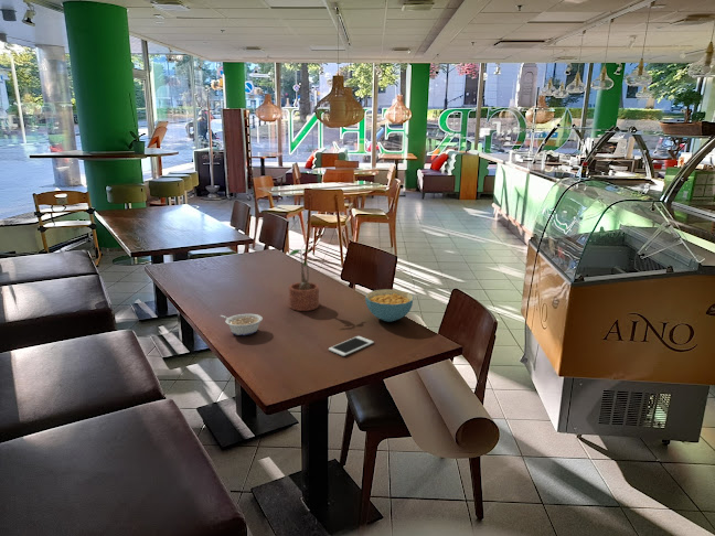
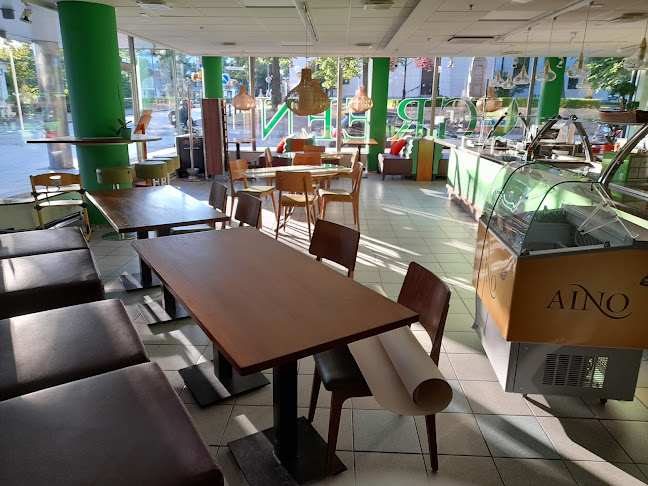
- potted plant [287,248,320,312]
- legume [218,312,264,336]
- cereal bowl [364,288,415,323]
- cell phone [328,335,375,357]
